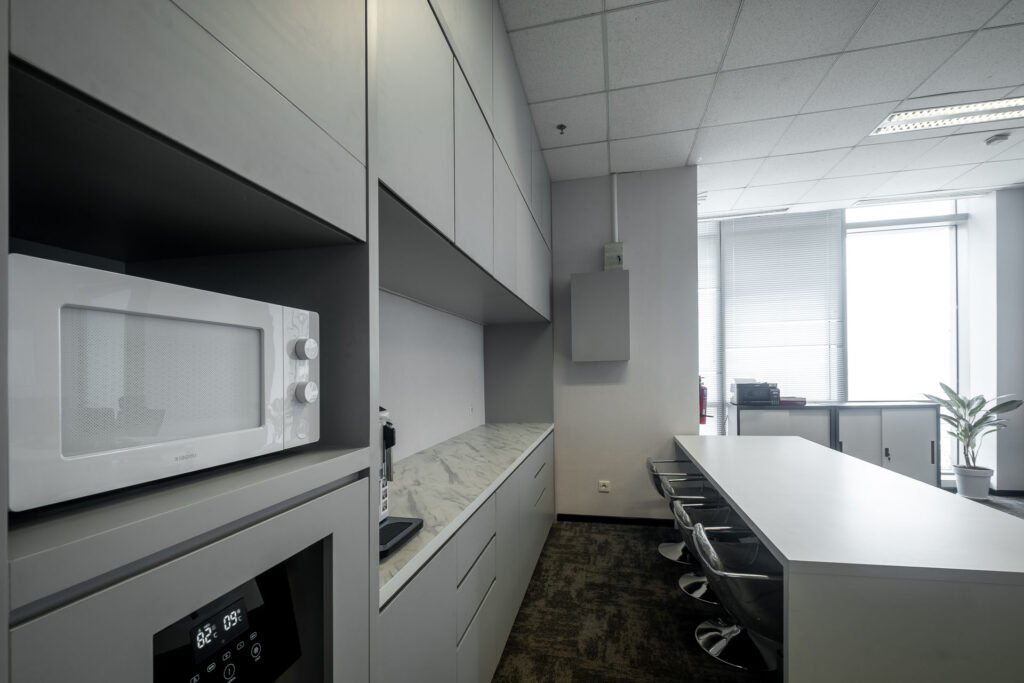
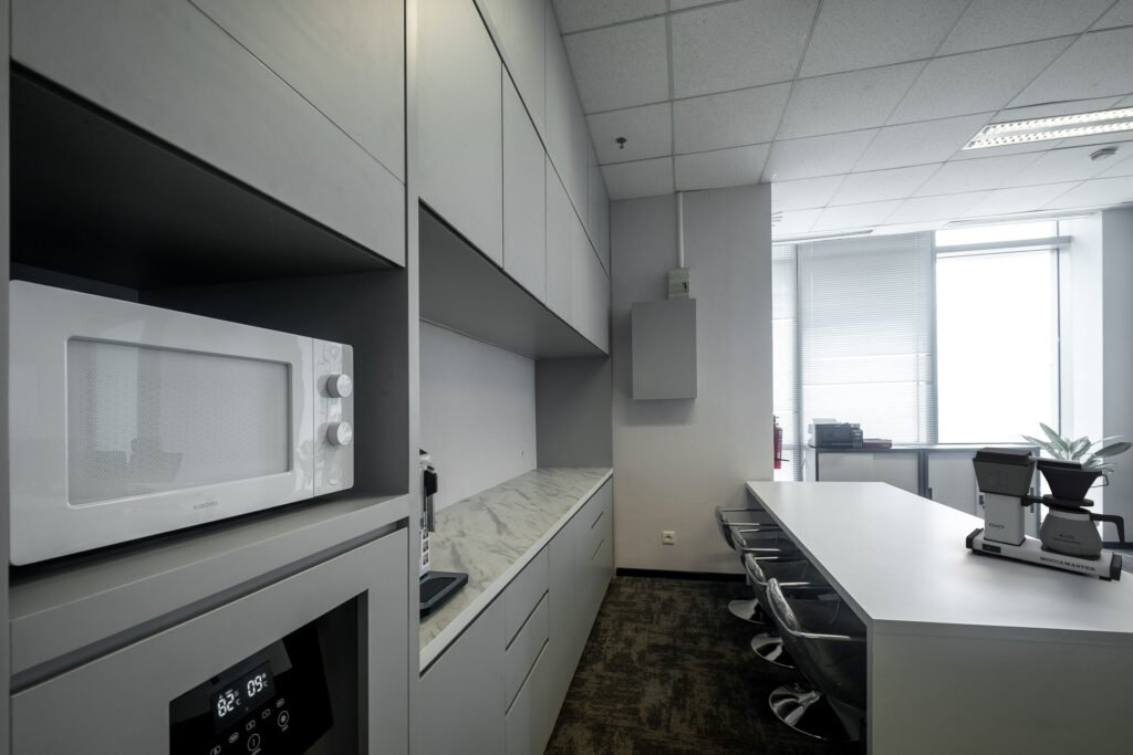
+ coffee maker [965,445,1126,583]
